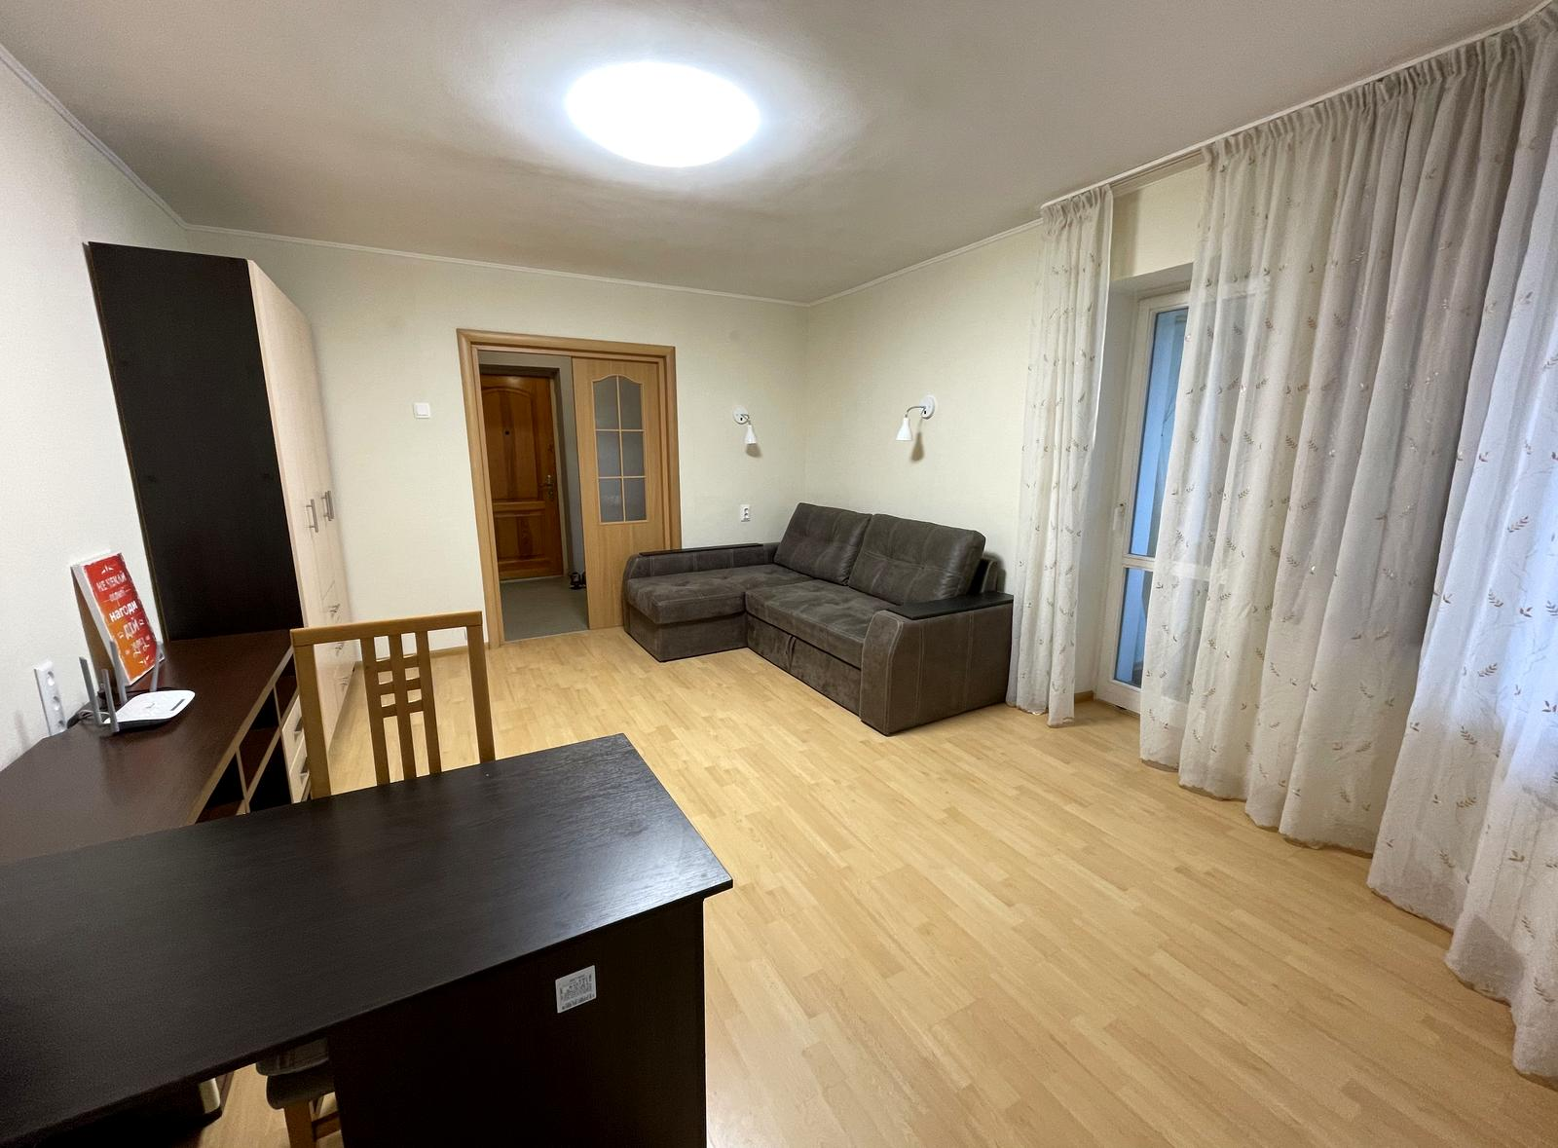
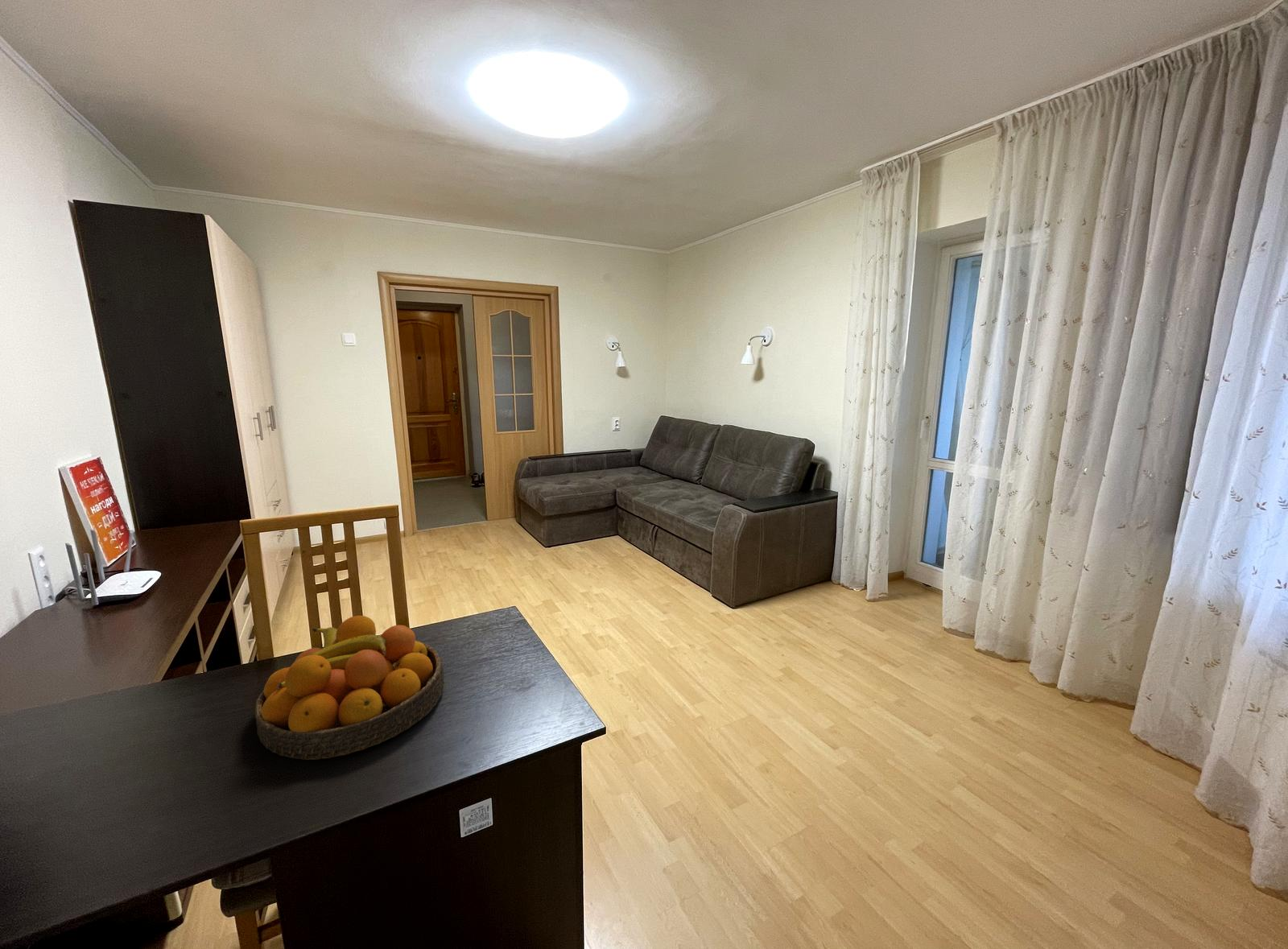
+ fruit bowl [254,615,445,761]
